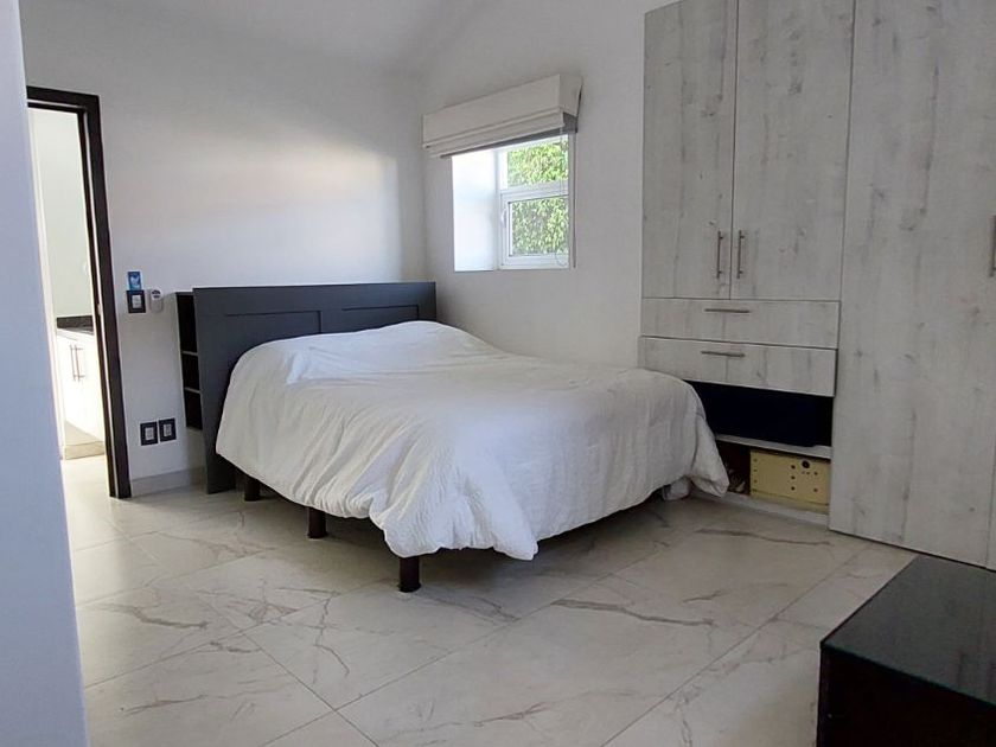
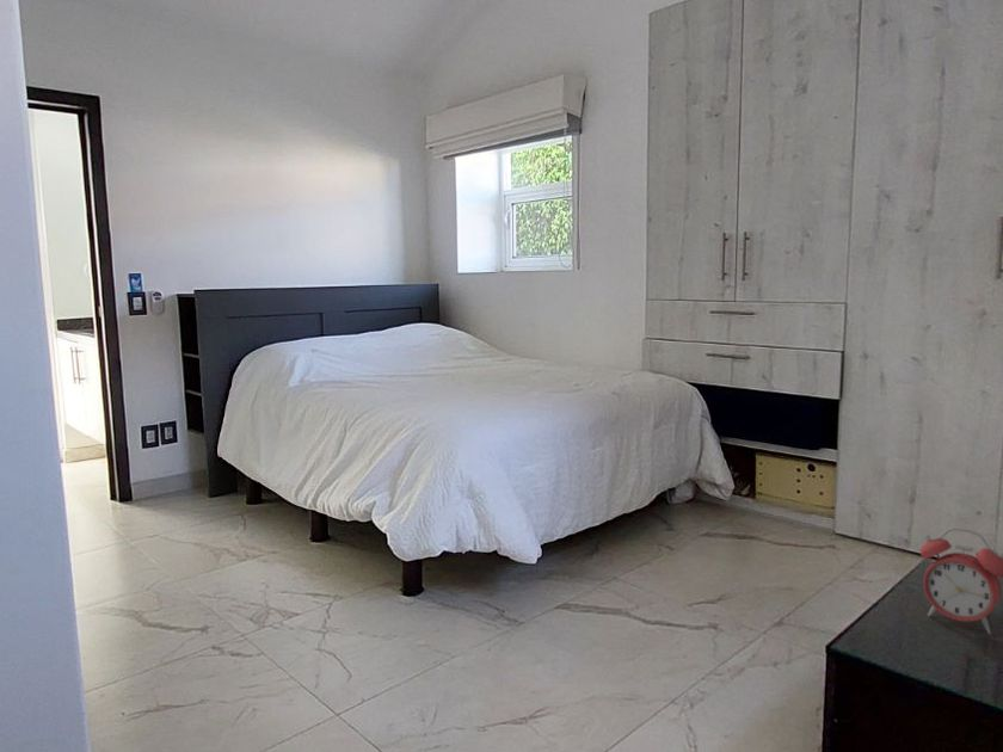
+ alarm clock [918,526,1003,635]
